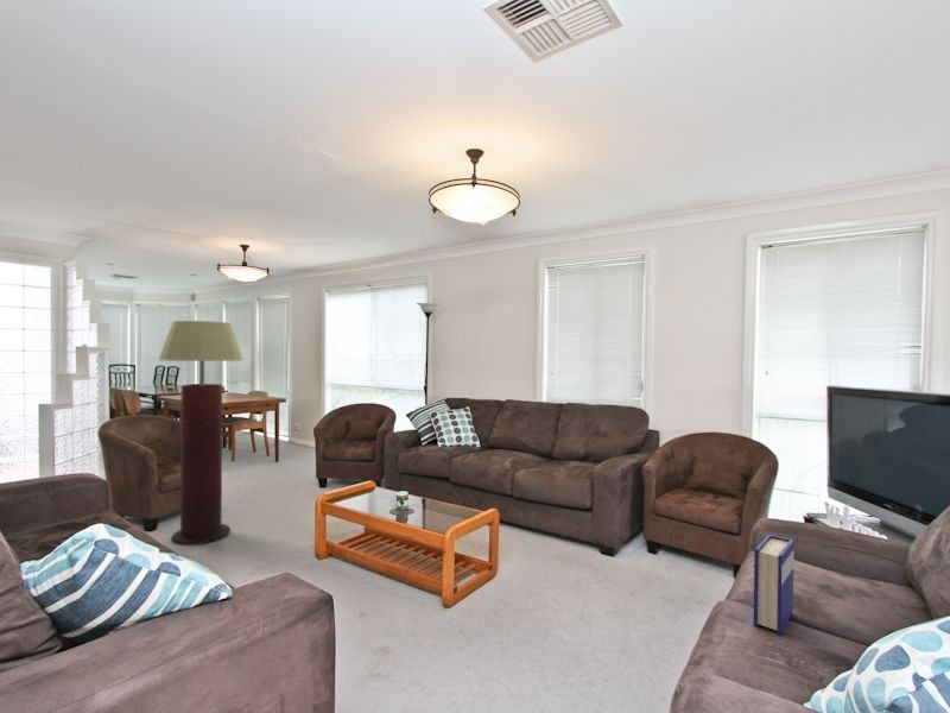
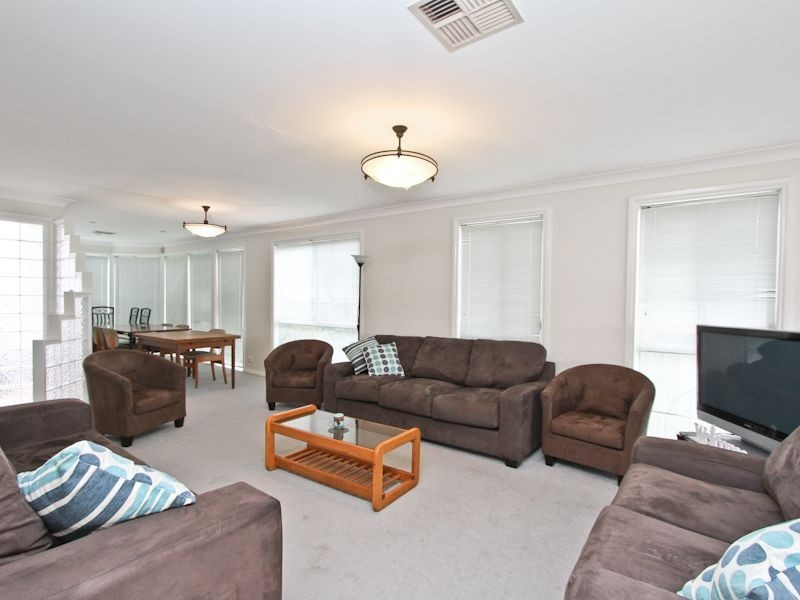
- floor lamp [157,320,245,547]
- hardback book [753,534,796,636]
